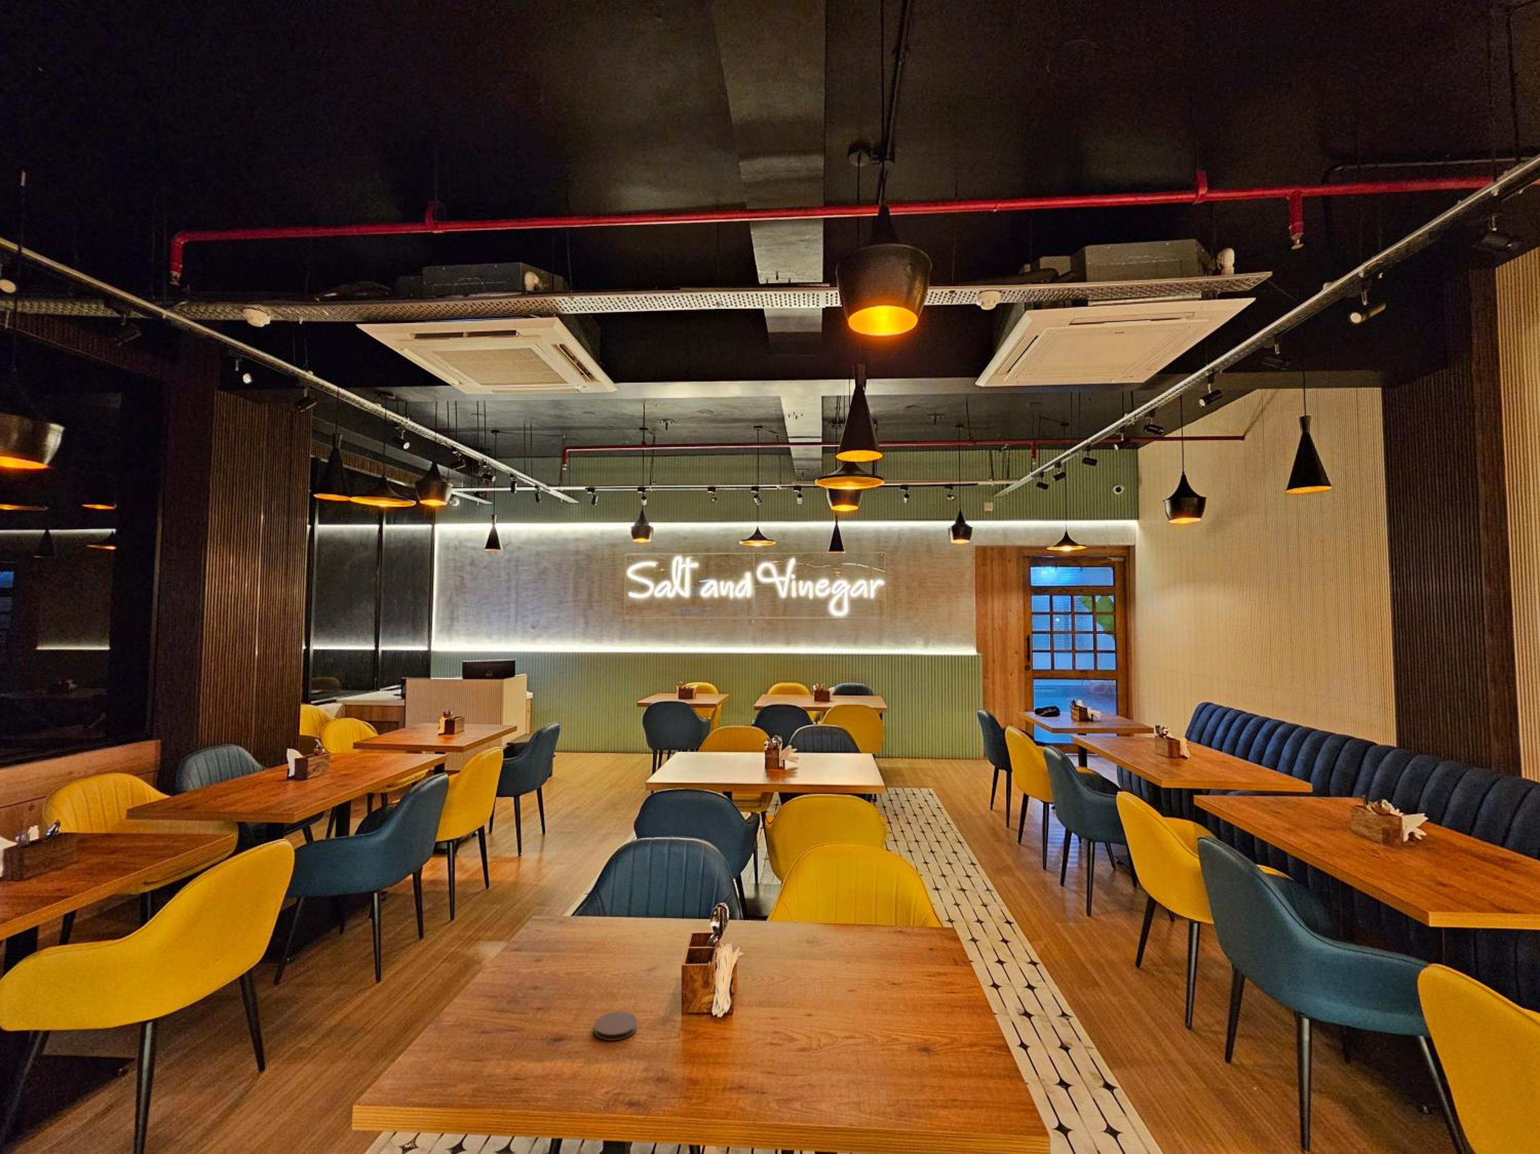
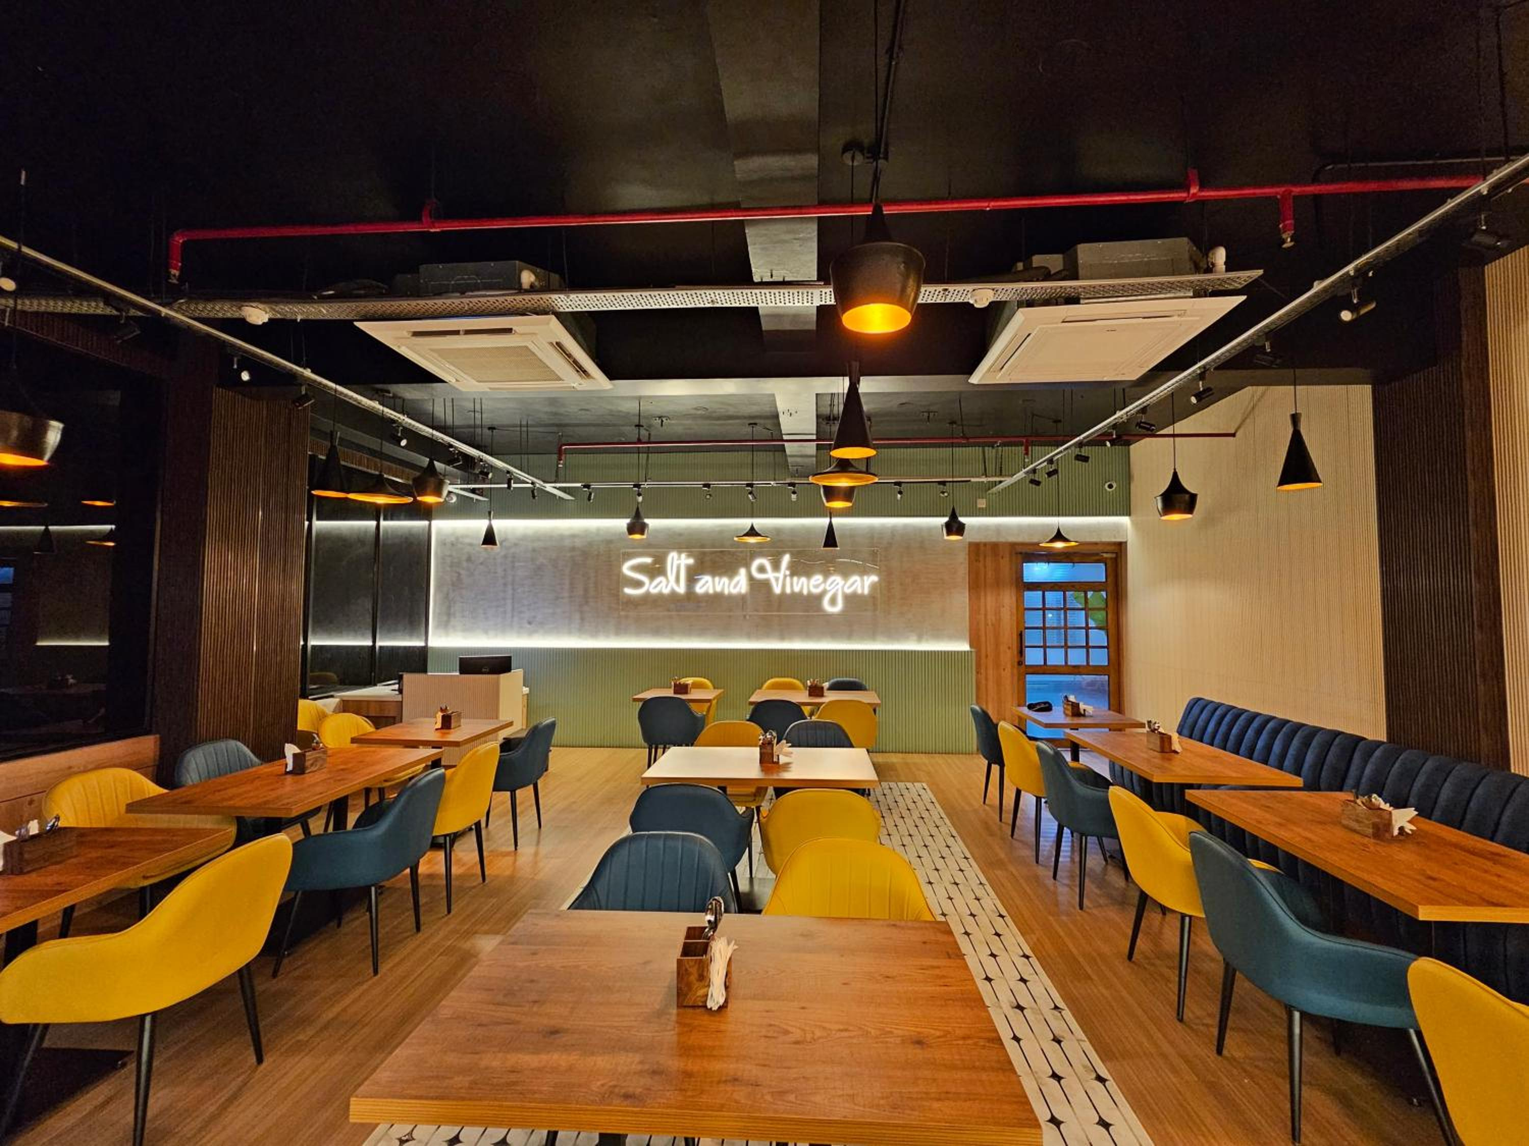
- coaster [593,1011,638,1041]
